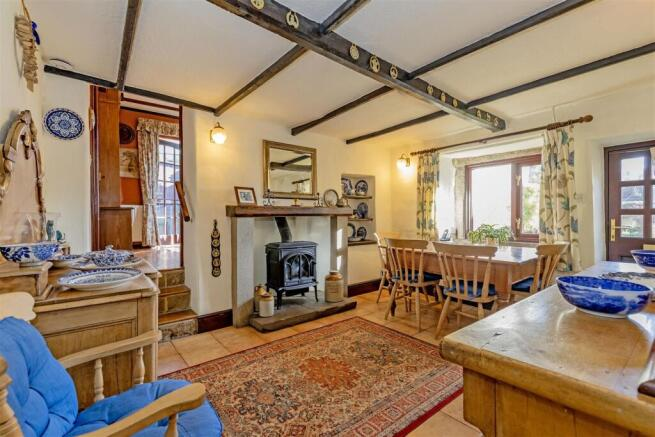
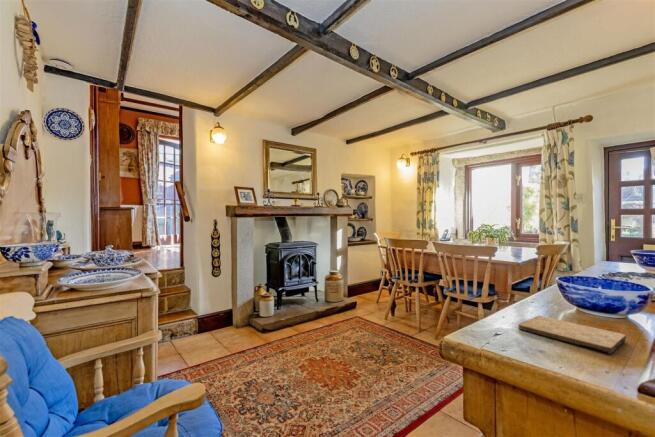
+ cutting board [518,315,627,355]
